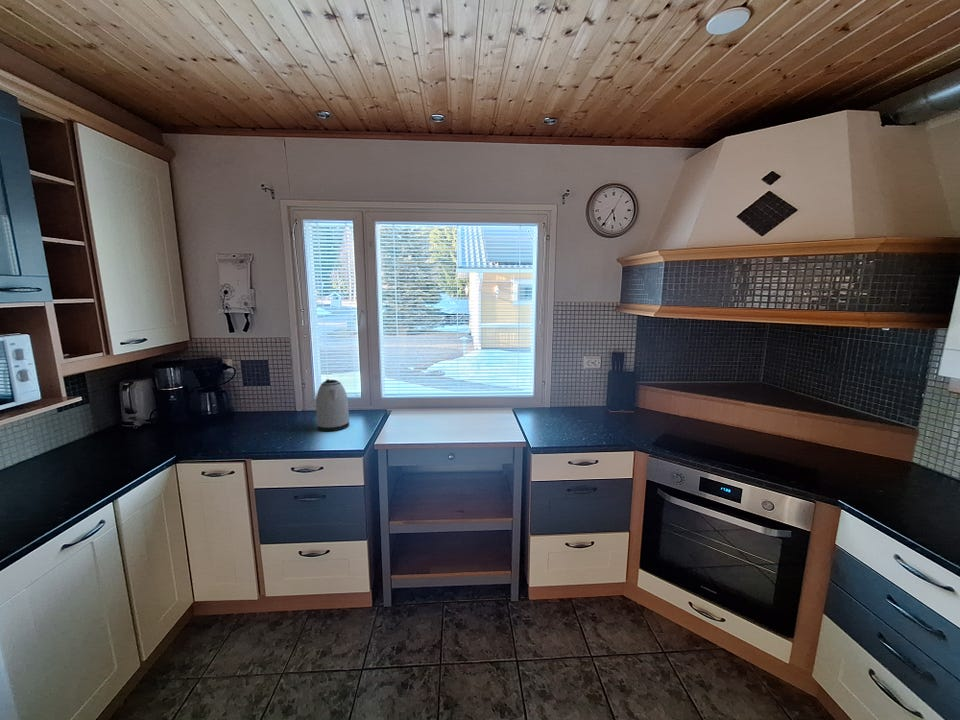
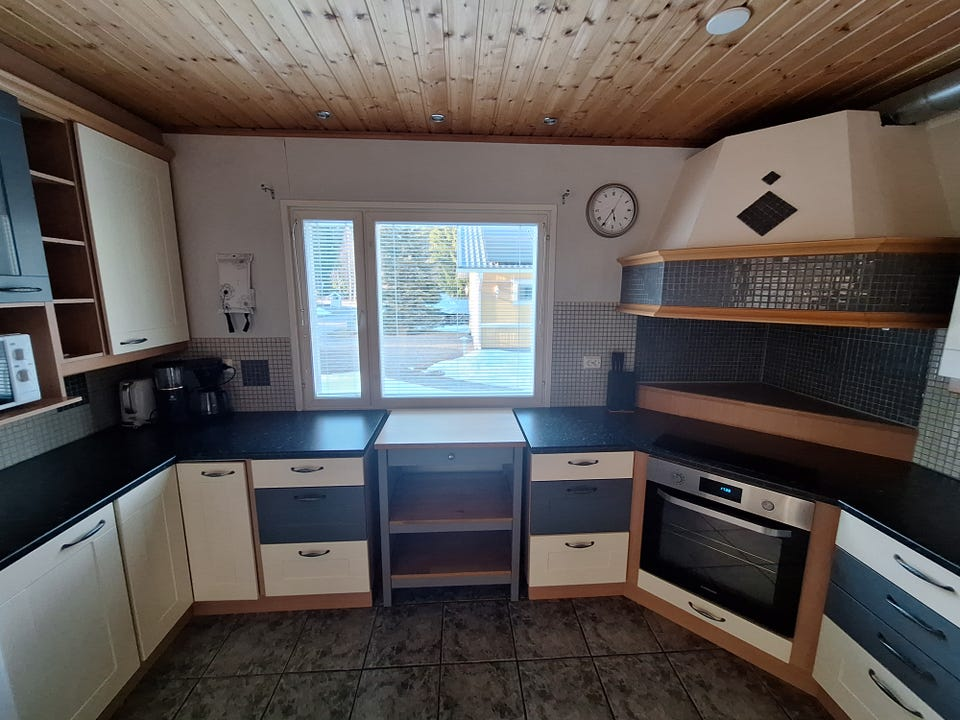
- kettle [315,378,350,432]
